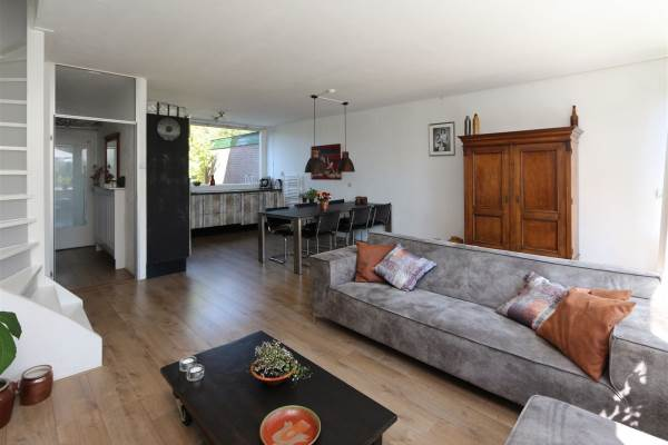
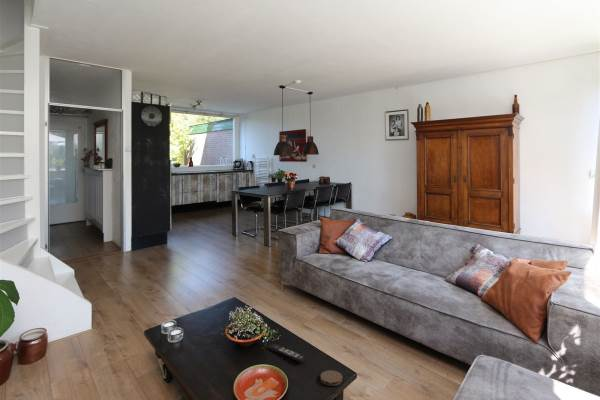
+ remote control [267,343,307,364]
+ coaster [320,369,343,387]
